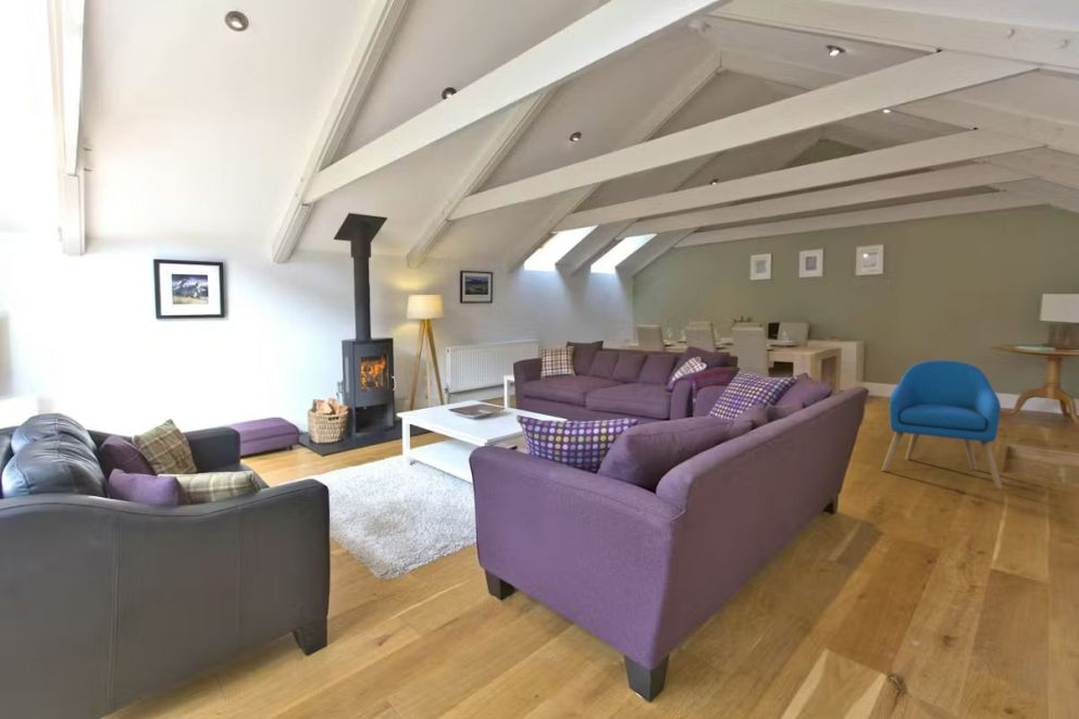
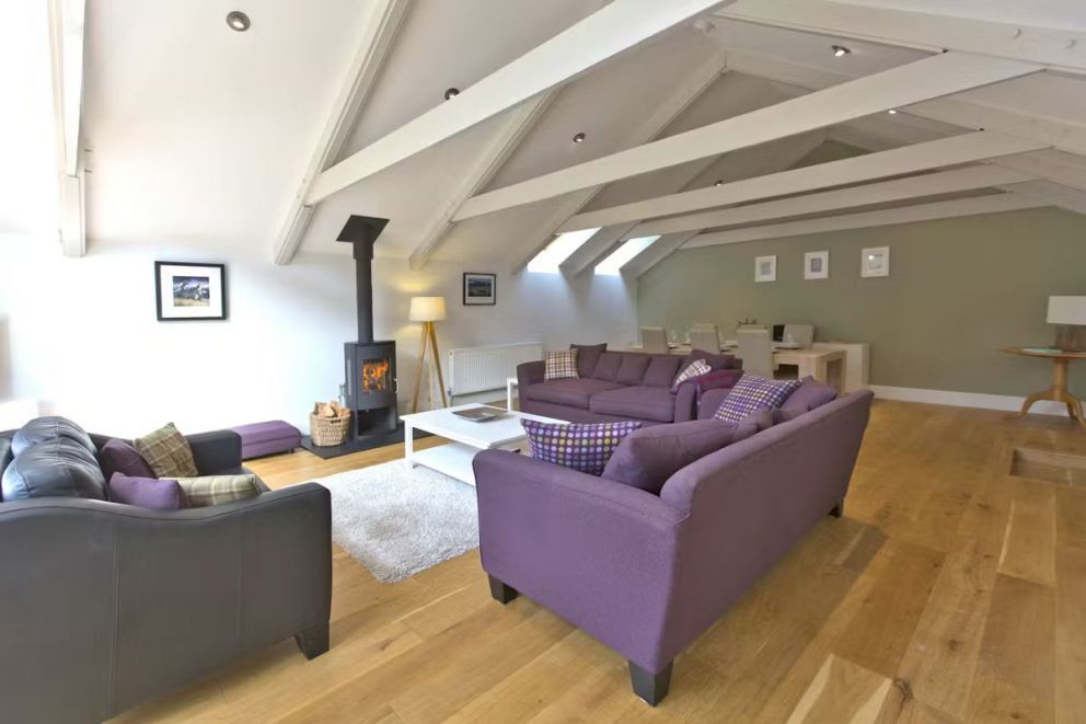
- armchair [881,359,1004,489]
